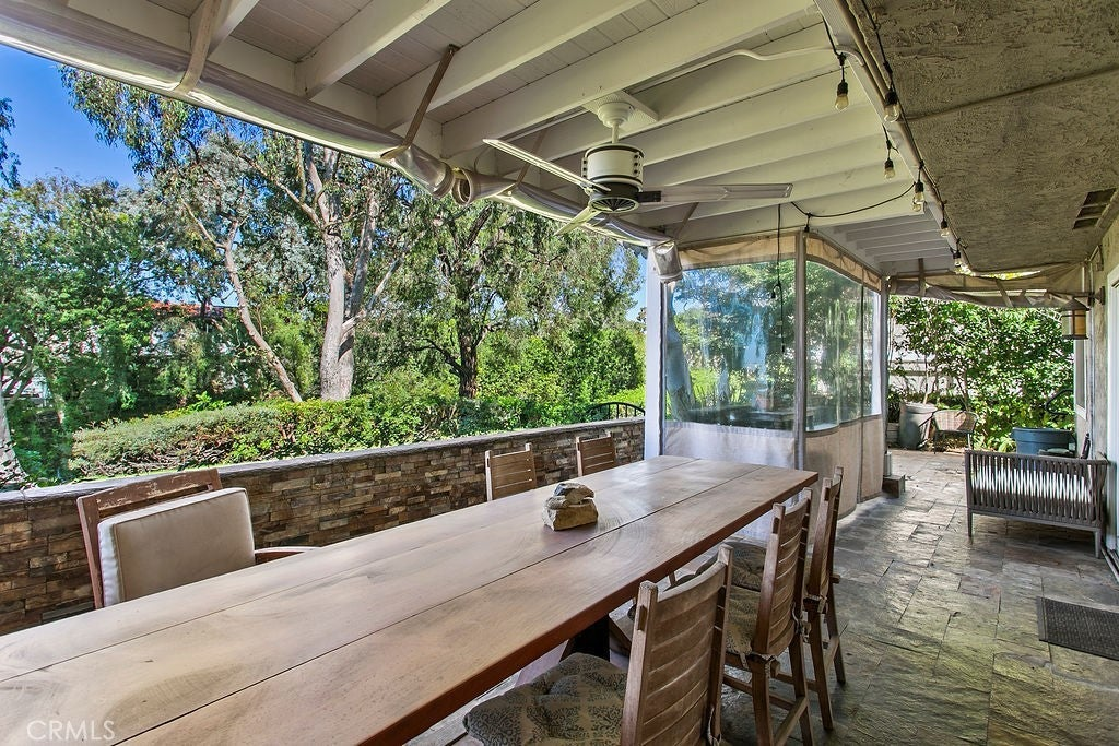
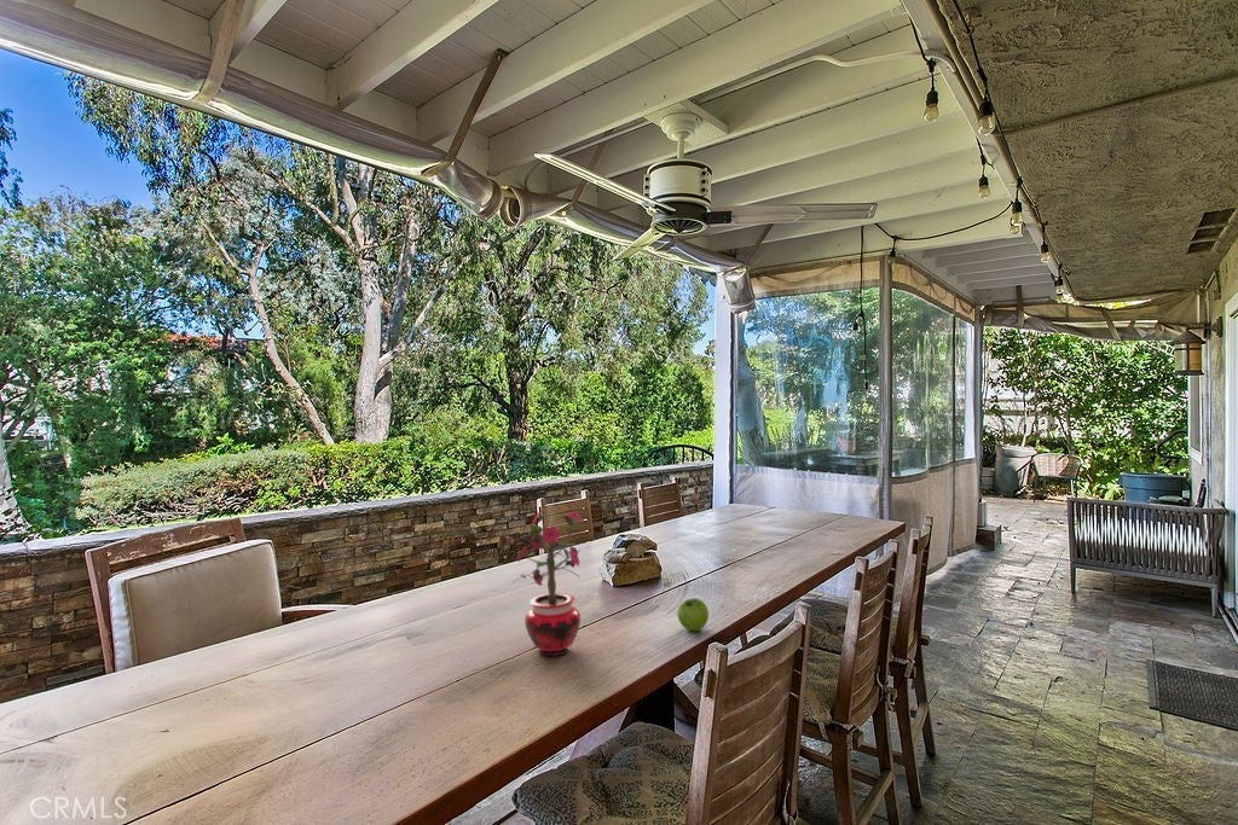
+ potted plant [513,510,583,657]
+ fruit [676,597,710,632]
